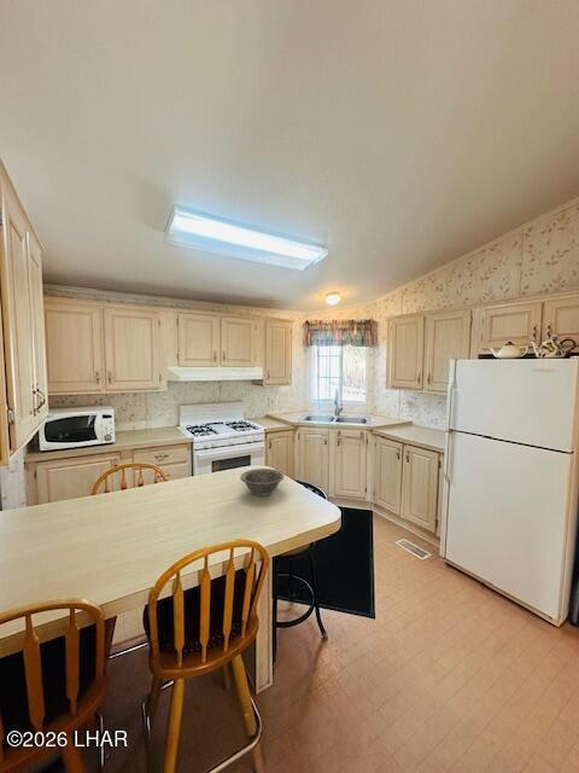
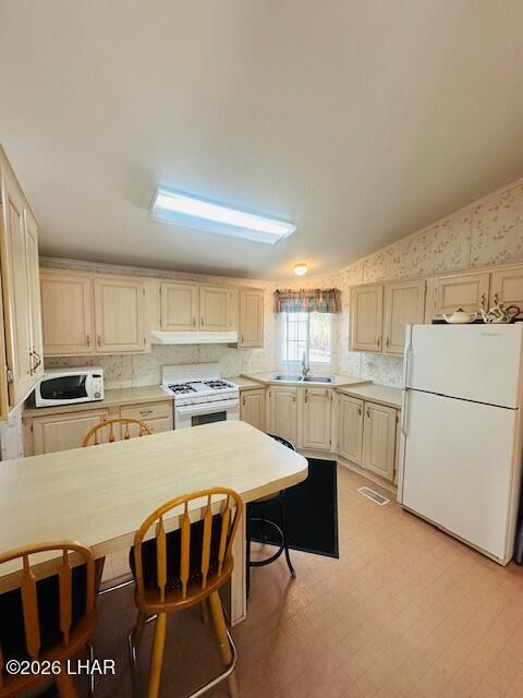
- decorative bowl [239,467,285,496]
